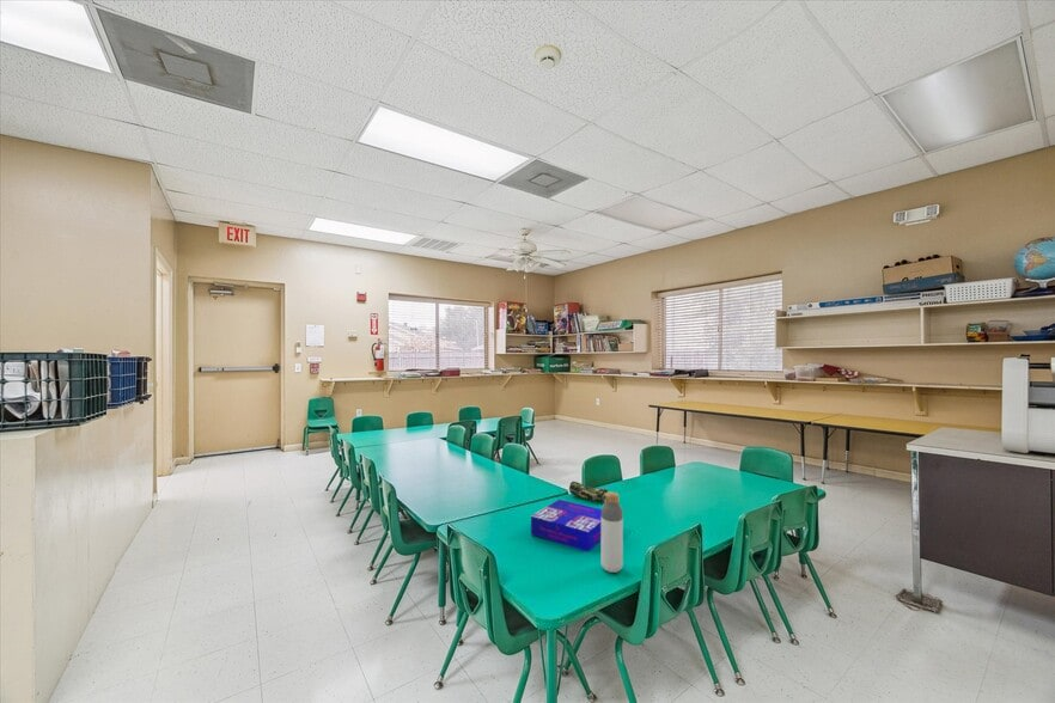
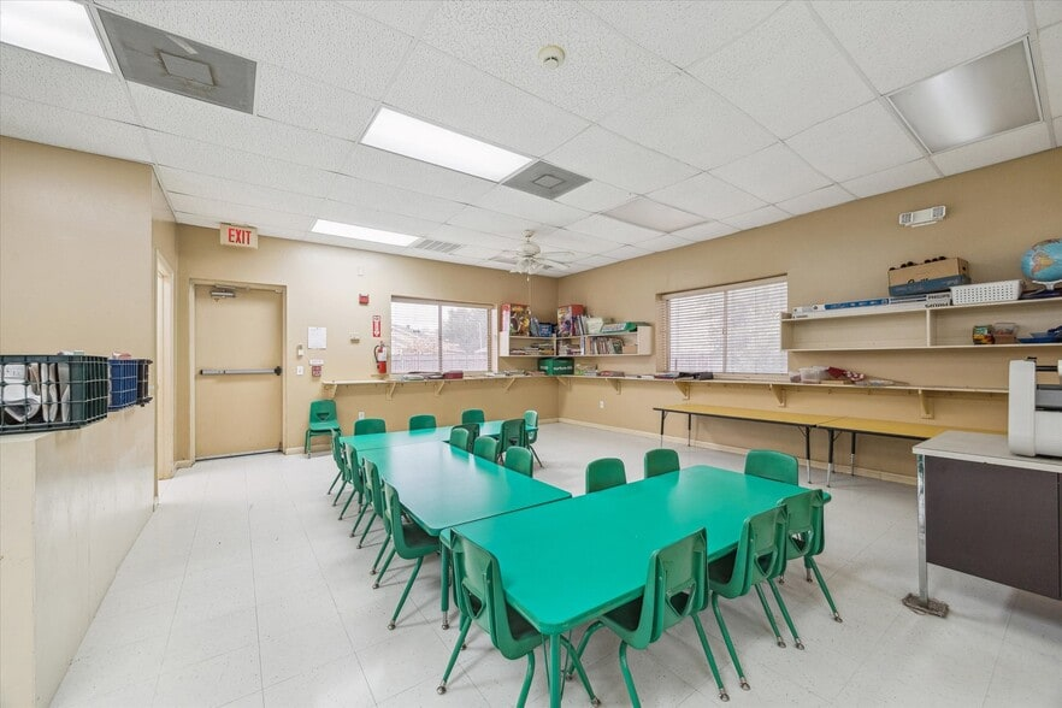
- pencil case [568,481,609,503]
- bottle [600,490,624,574]
- board game [530,499,602,552]
